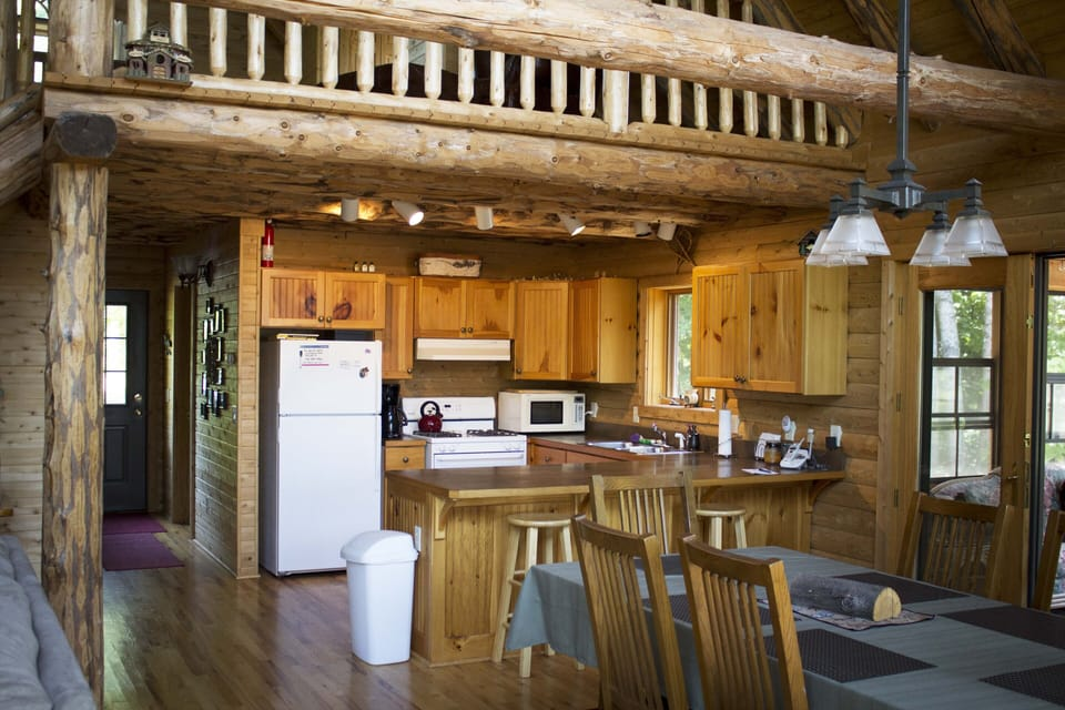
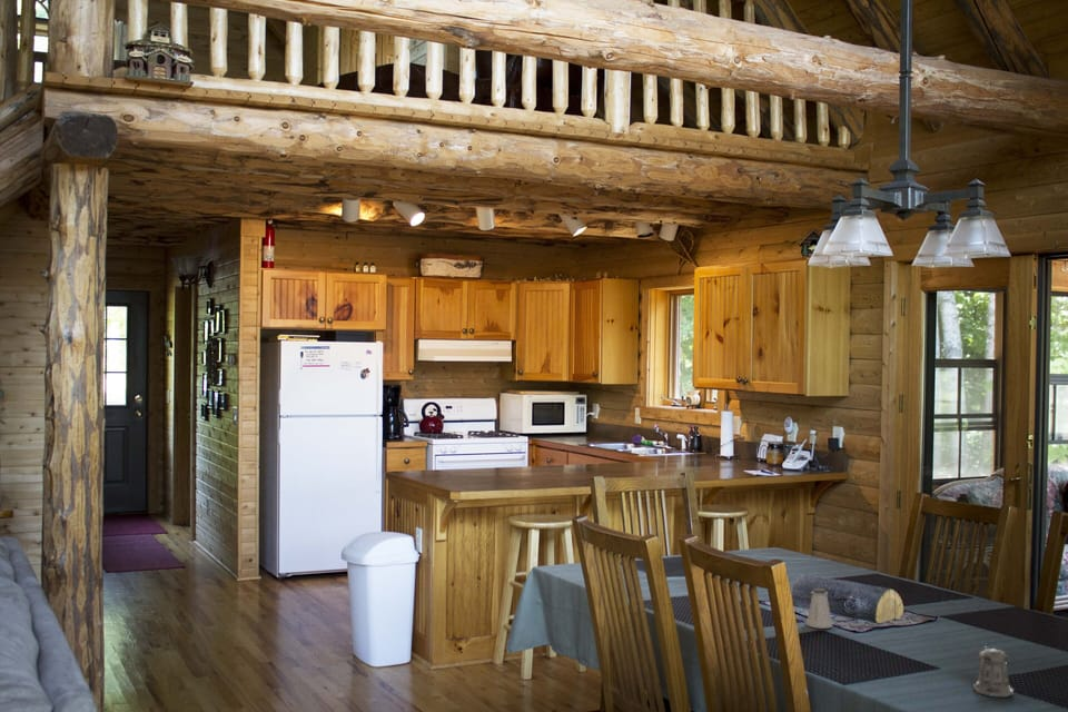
+ saltshaker [805,587,833,630]
+ pepper shaker [972,645,1015,698]
